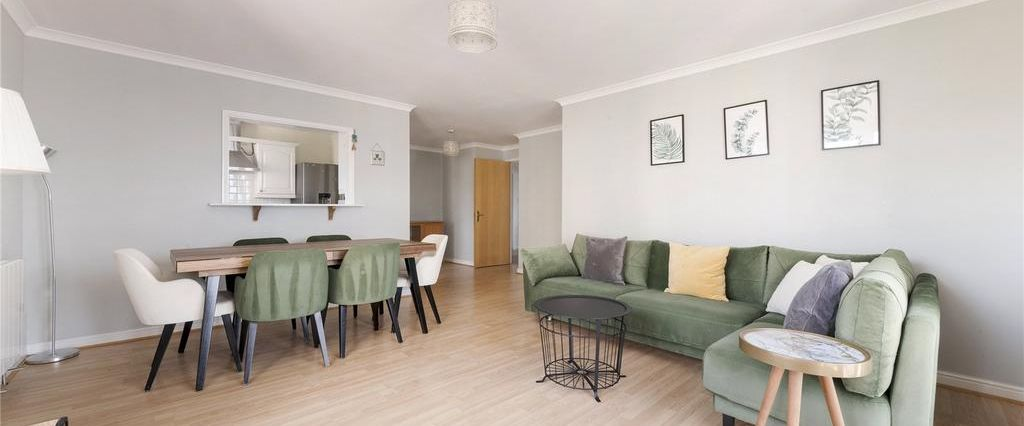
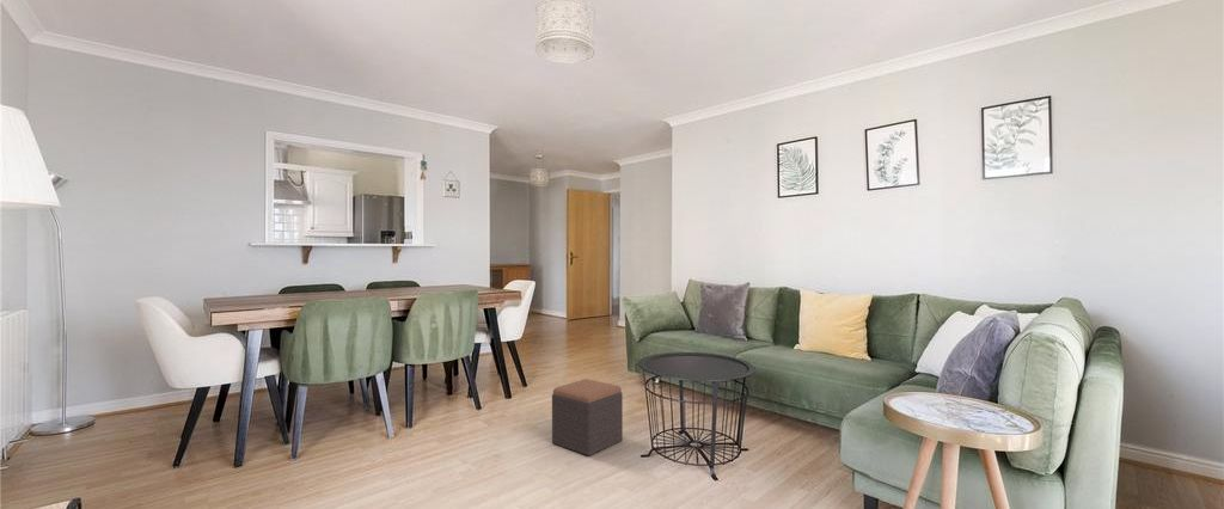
+ footstool [551,378,624,456]
